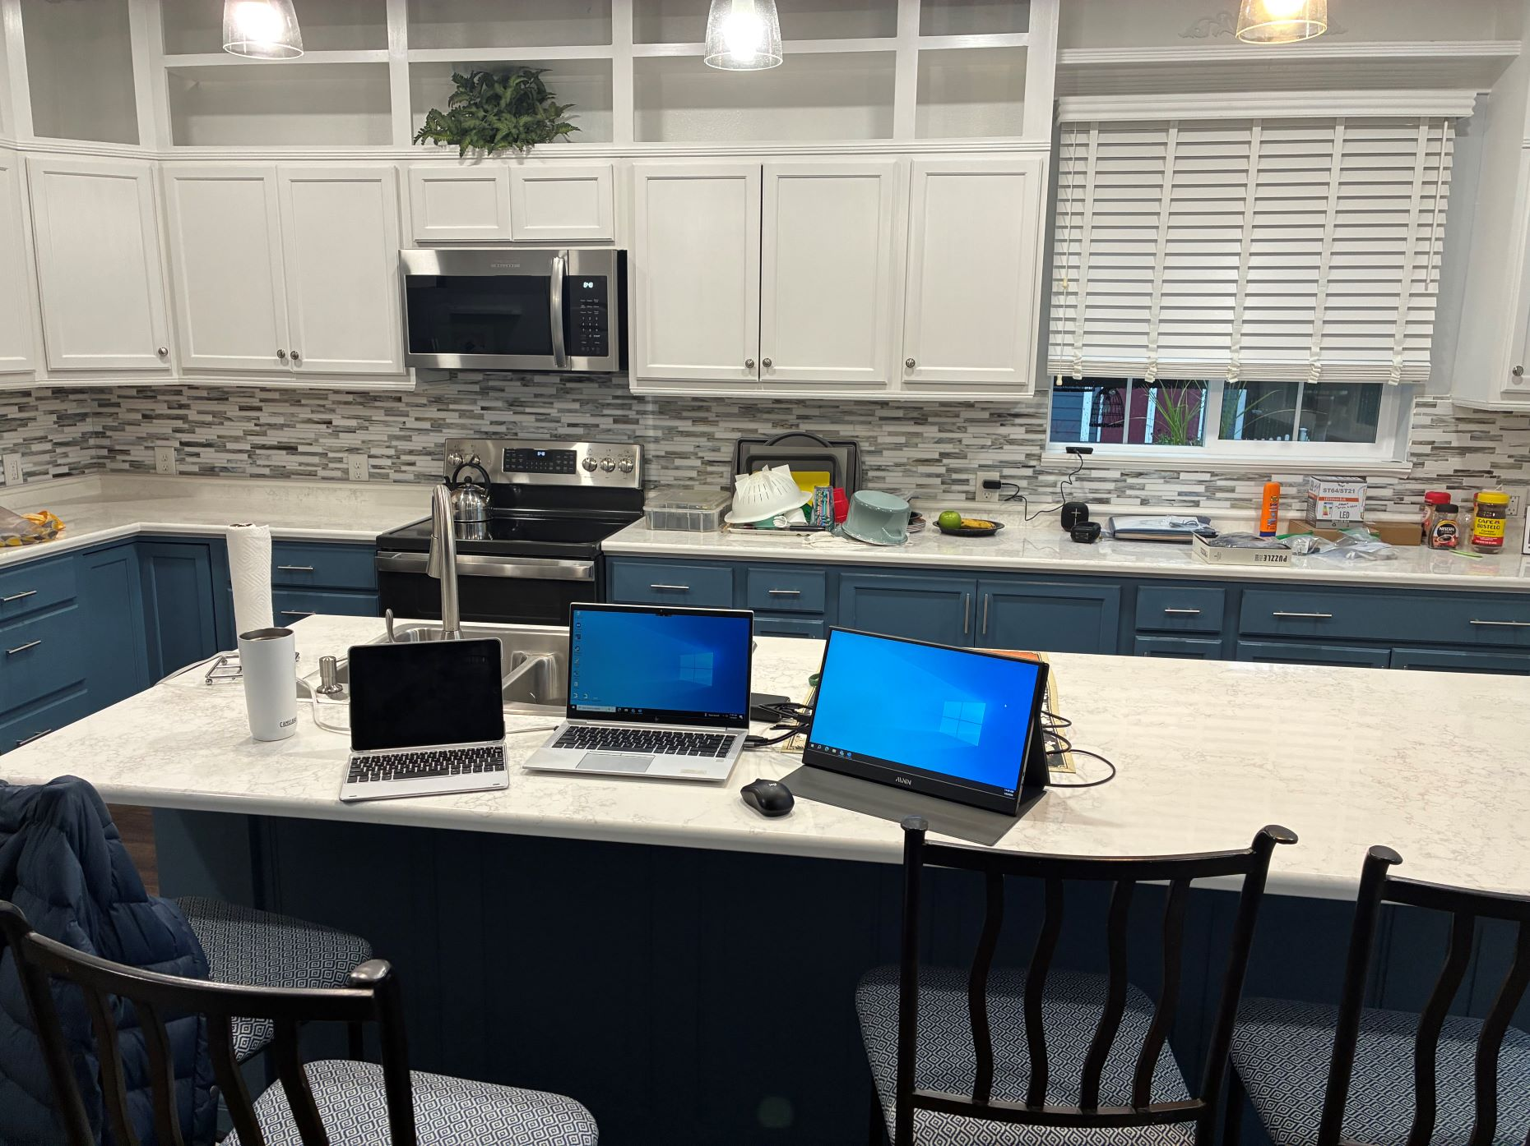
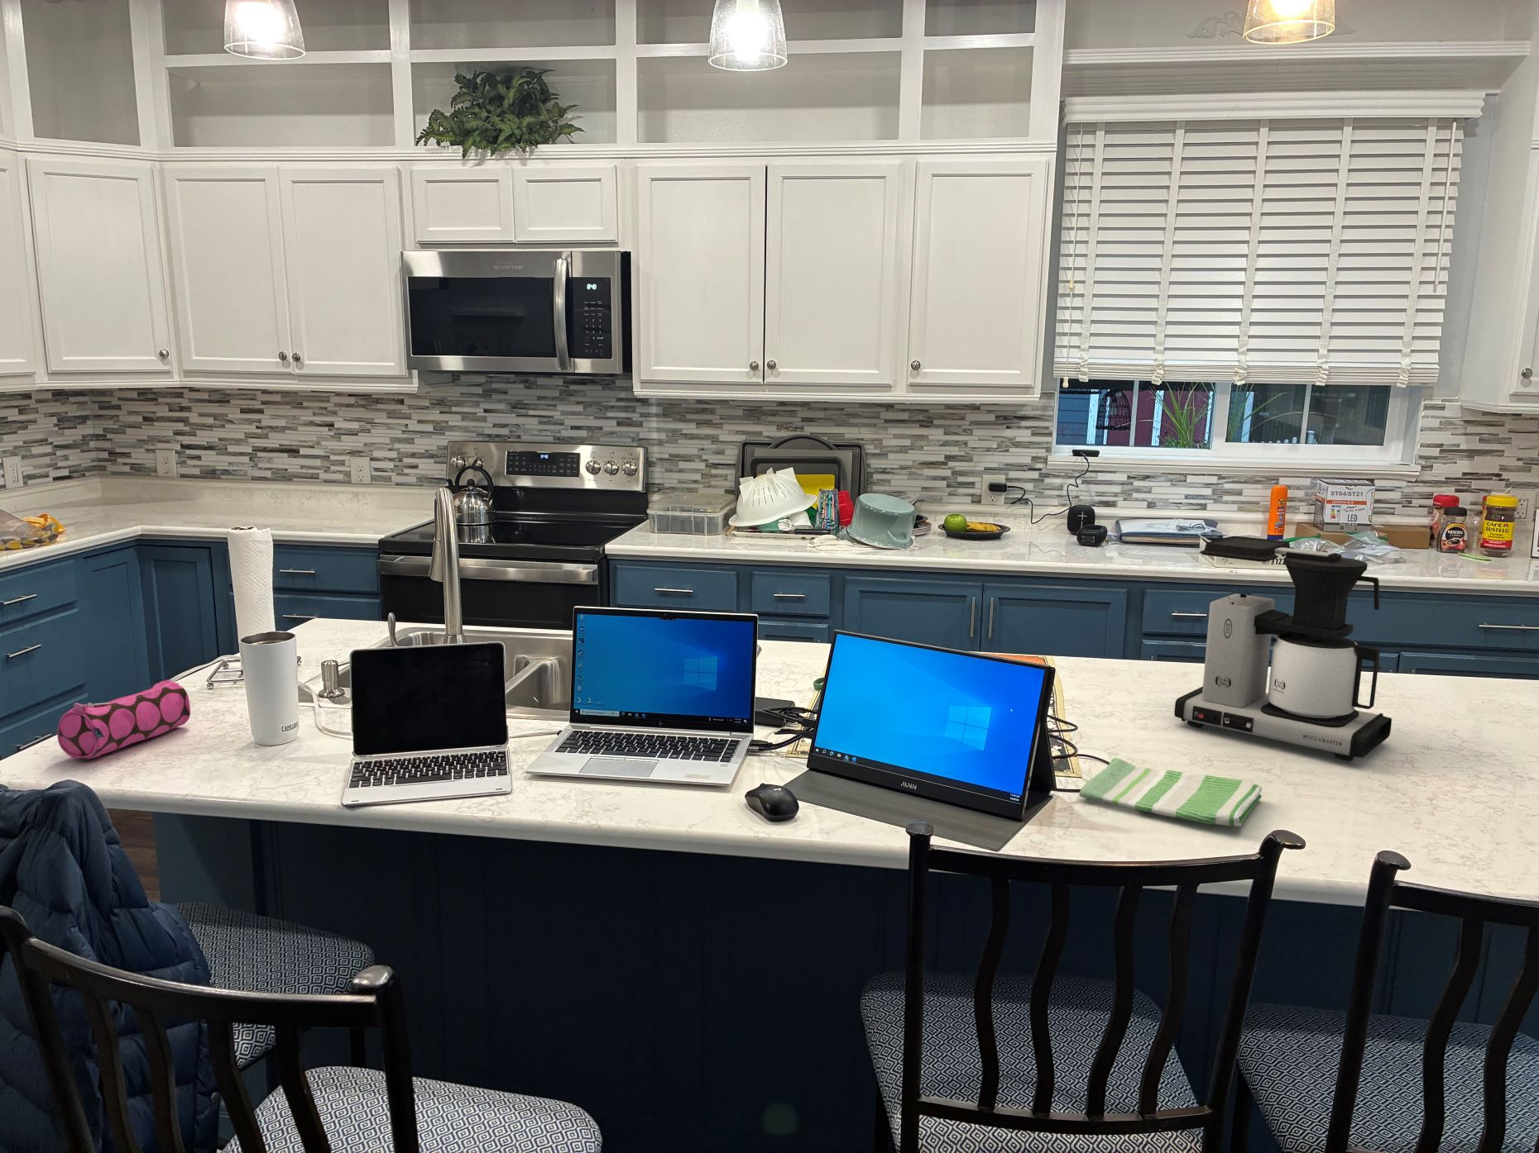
+ dish towel [1079,757,1263,827]
+ coffee maker [1173,535,1392,762]
+ pencil case [56,679,191,761]
